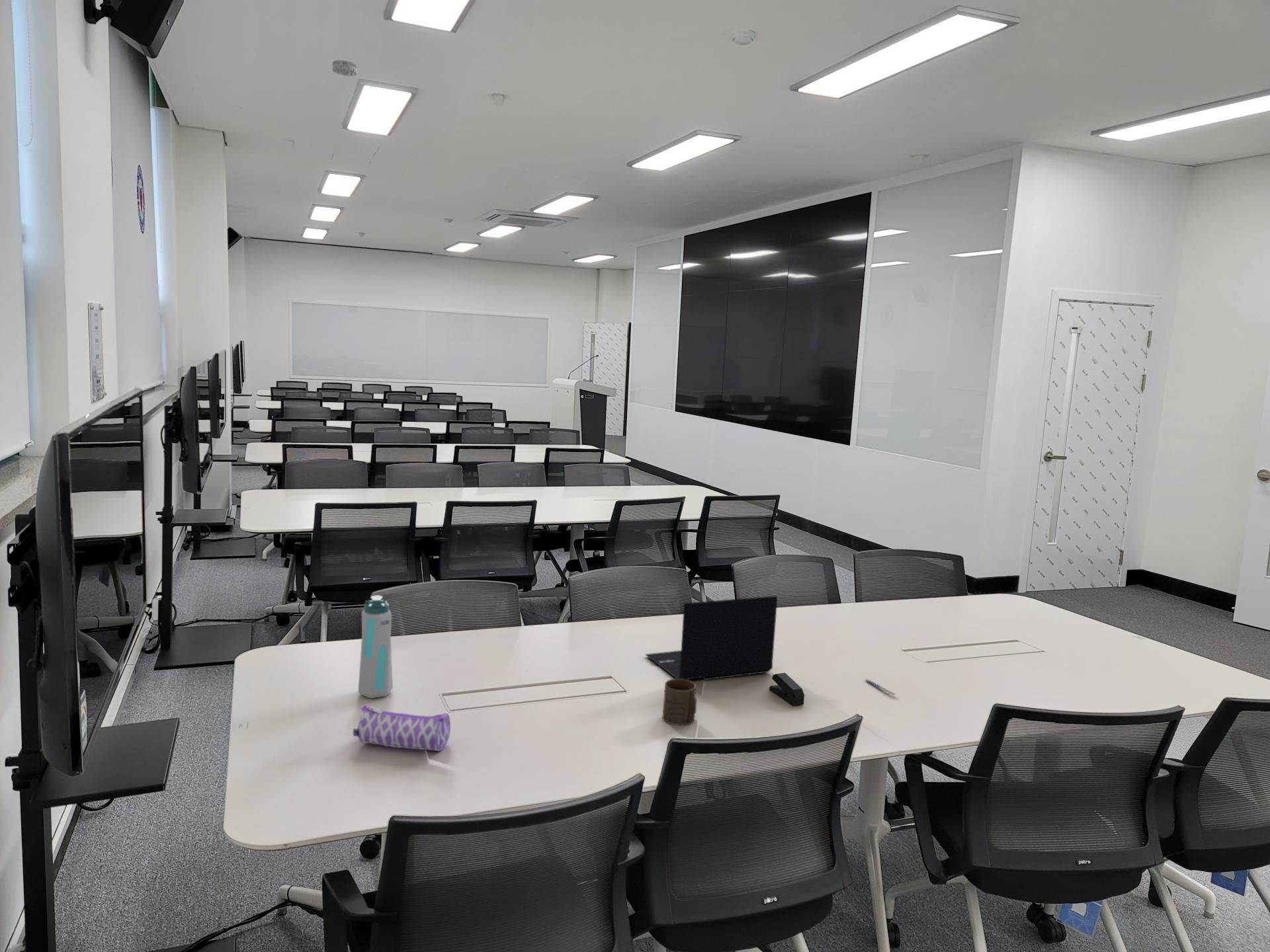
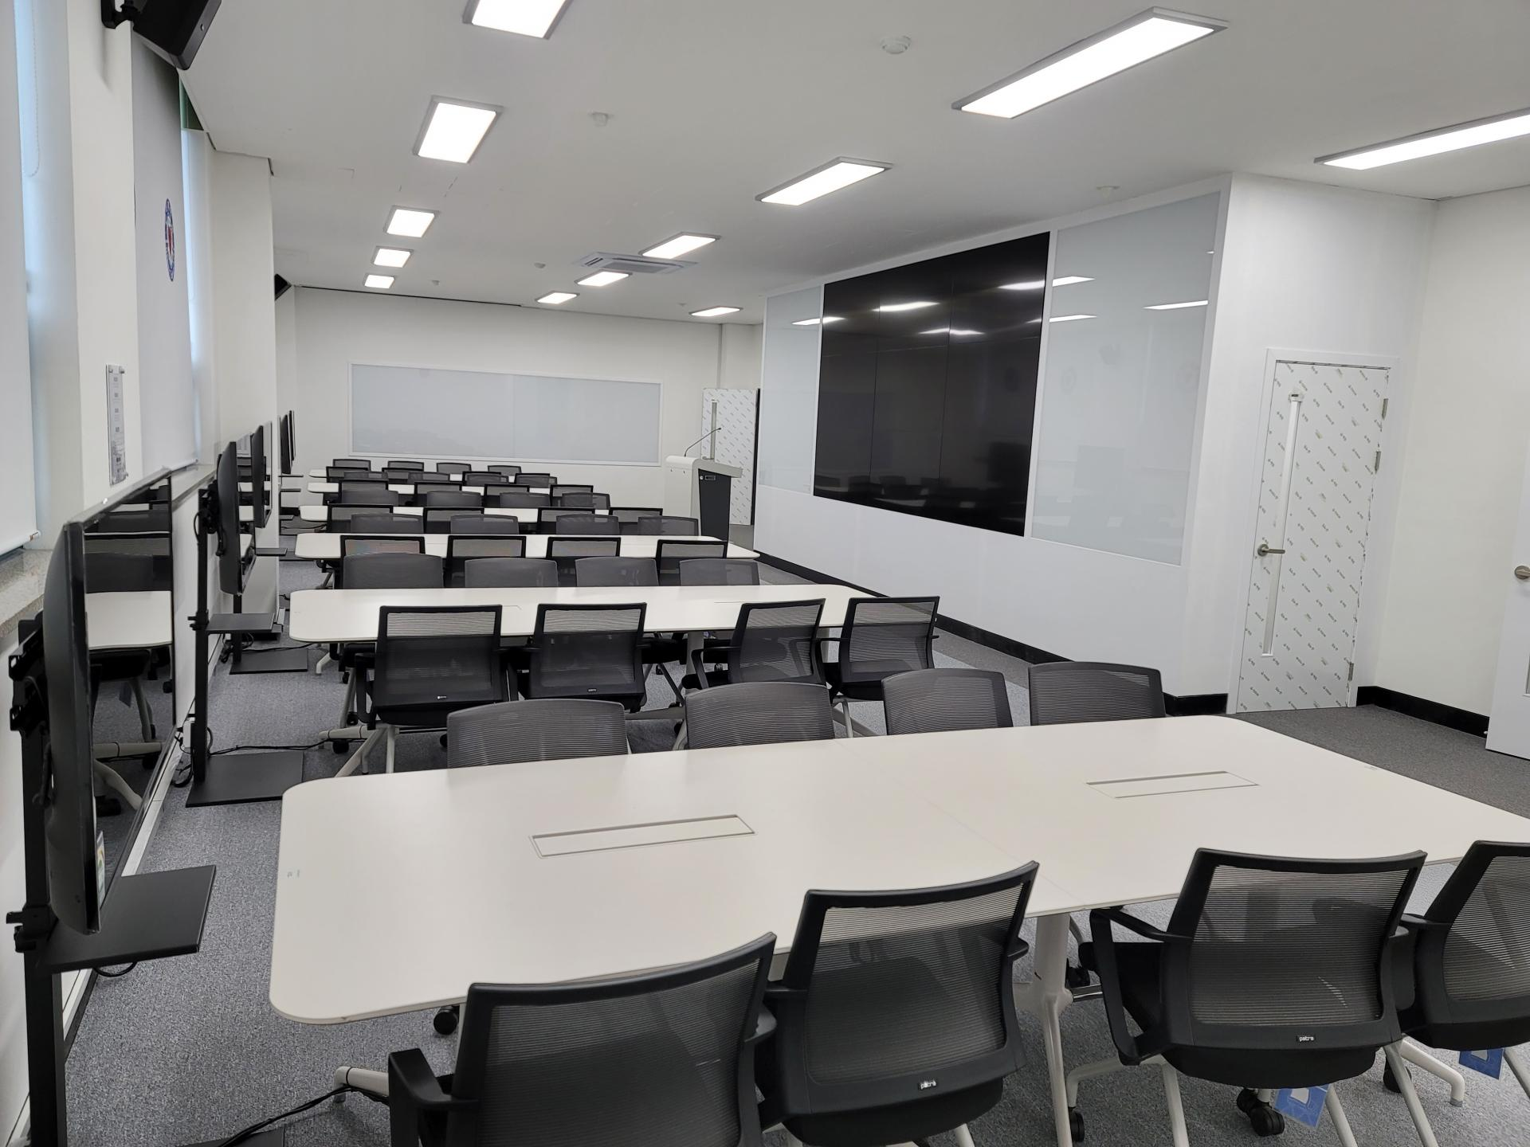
- stapler [769,672,805,707]
- pen [865,678,896,696]
- cup [662,678,697,726]
- smoke detector [332,60,358,77]
- water bottle [357,595,394,699]
- laptop [645,595,778,682]
- pencil case [353,703,451,752]
